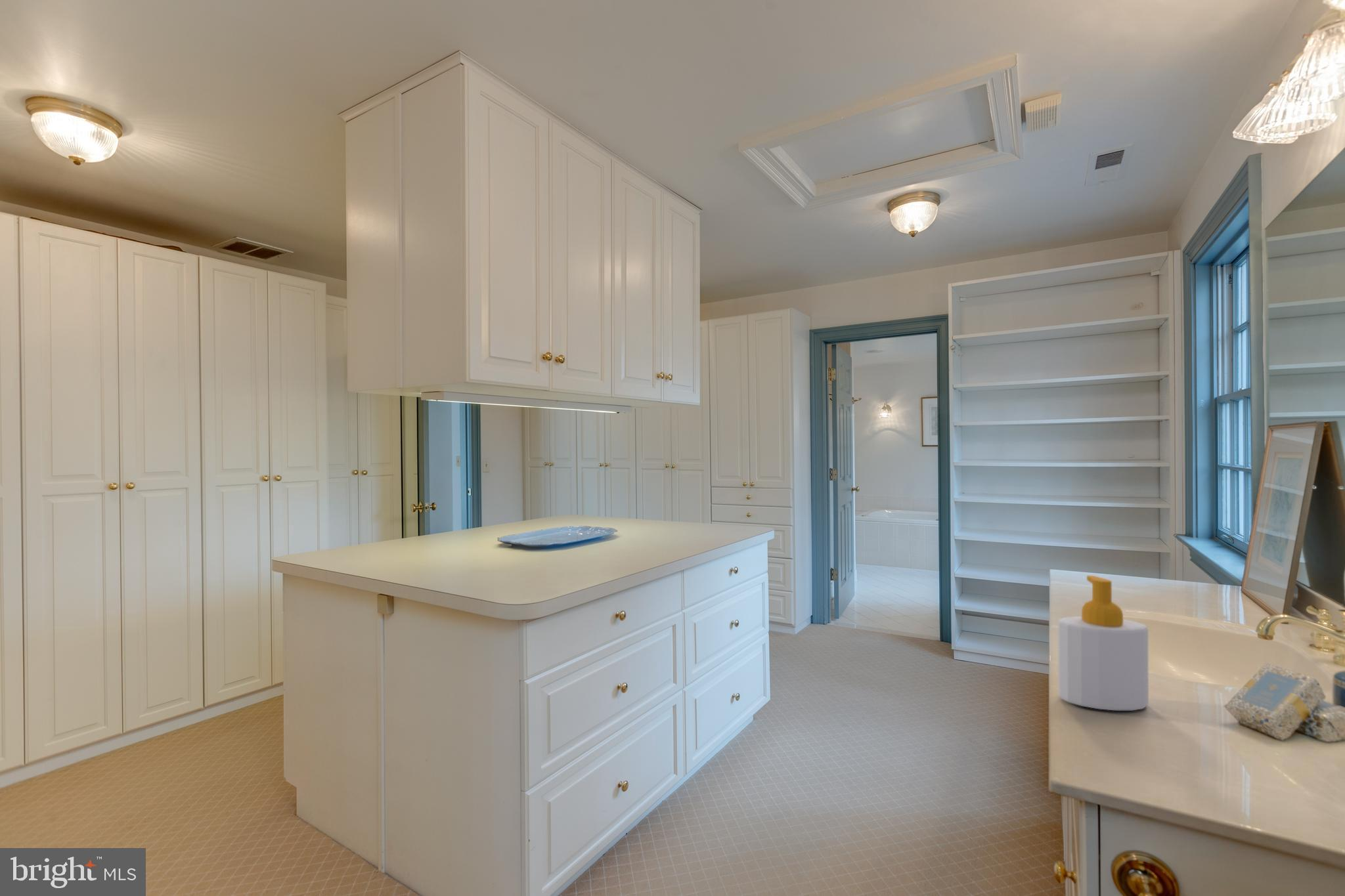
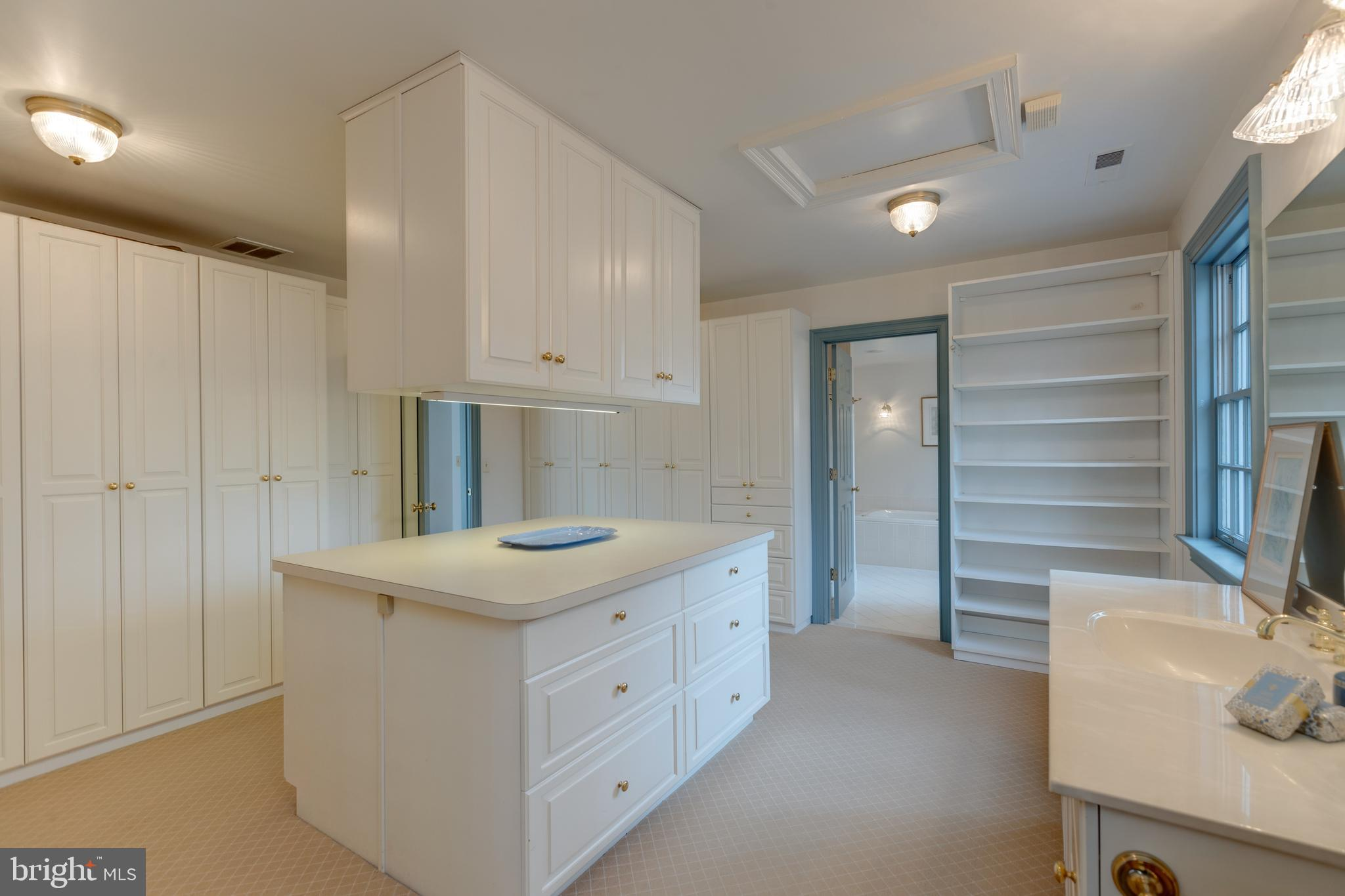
- soap bottle [1057,575,1149,711]
